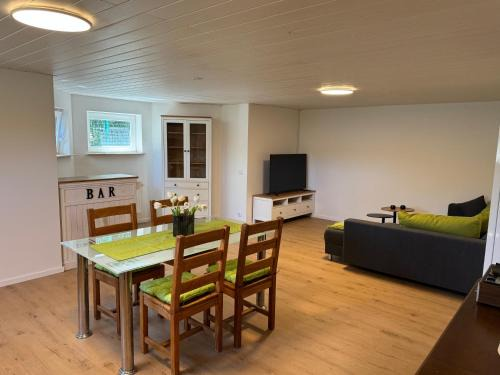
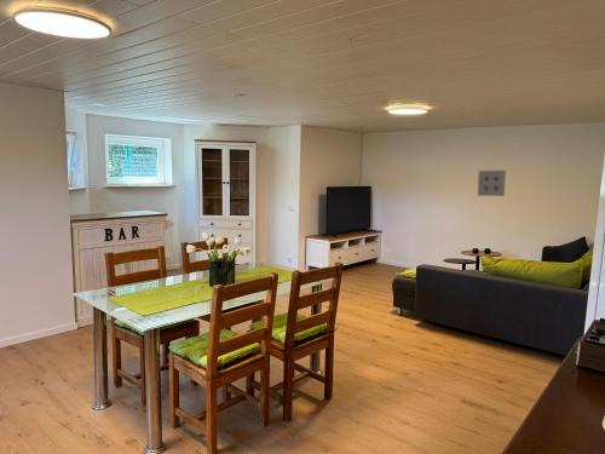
+ wall art [477,169,507,197]
